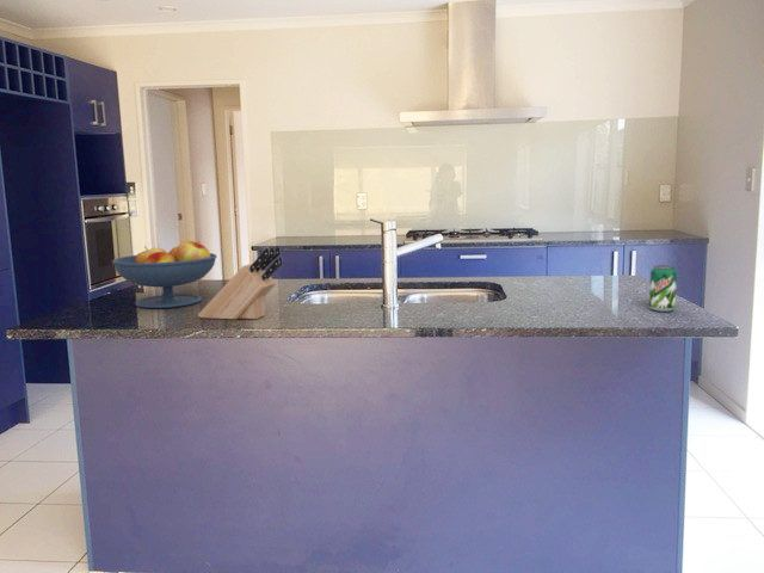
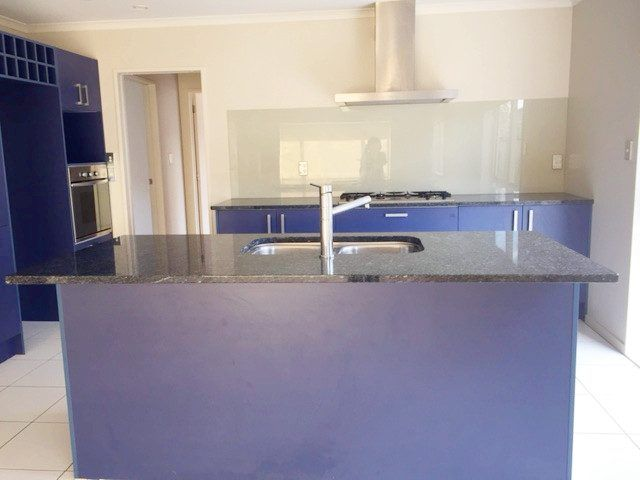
- beverage can [648,265,678,313]
- knife block [197,246,284,320]
- fruit bowl [111,240,218,309]
